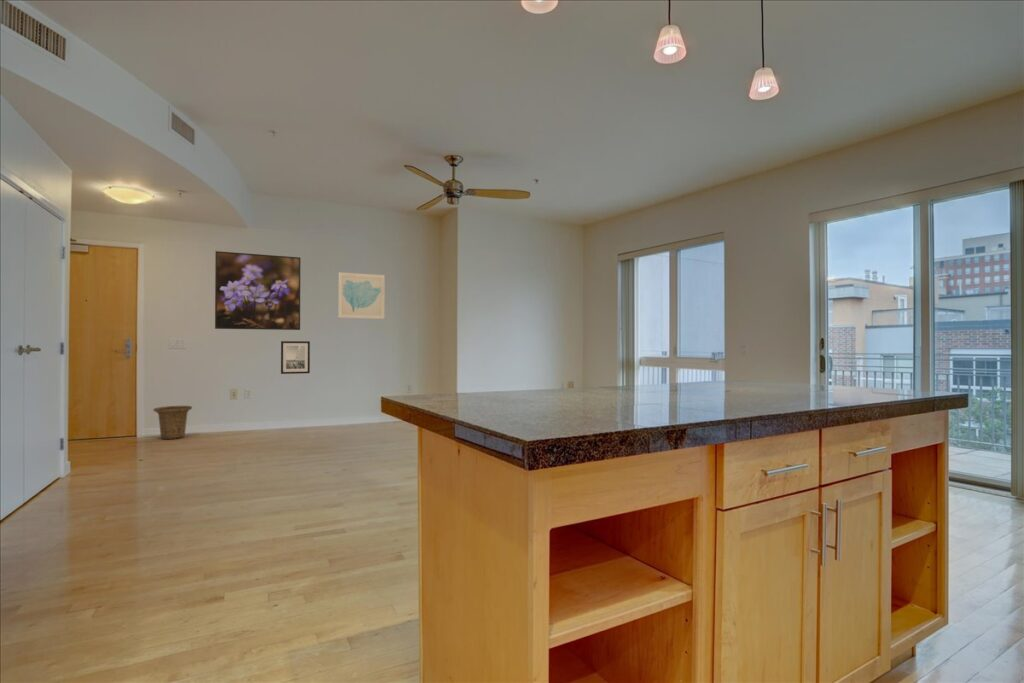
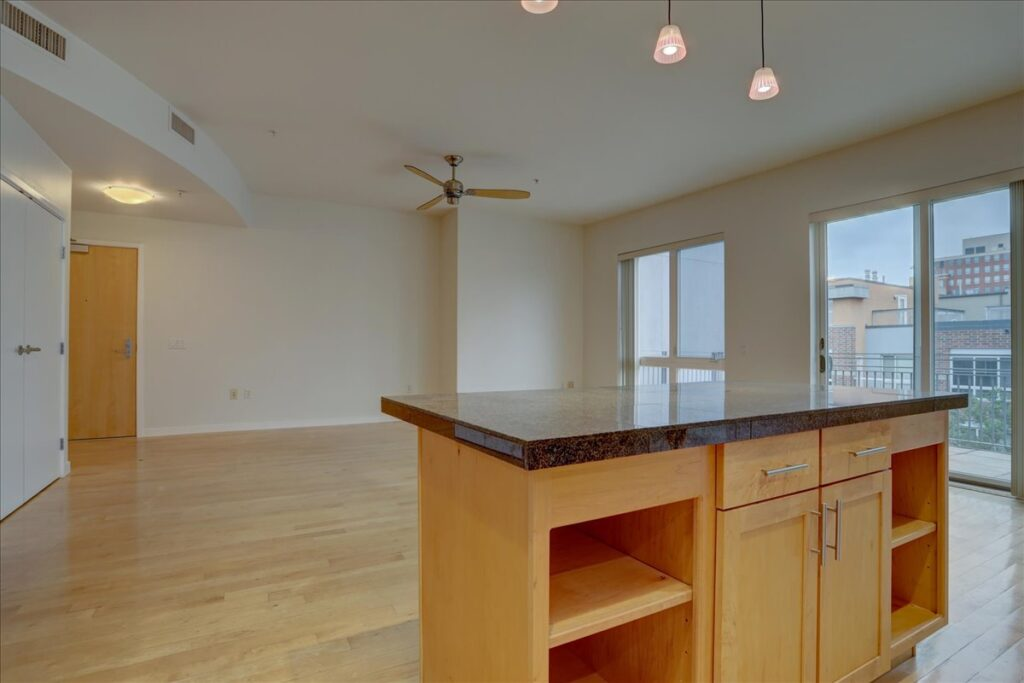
- wall art [280,340,311,375]
- wall art [337,271,386,320]
- basket [152,405,193,440]
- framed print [214,250,301,331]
